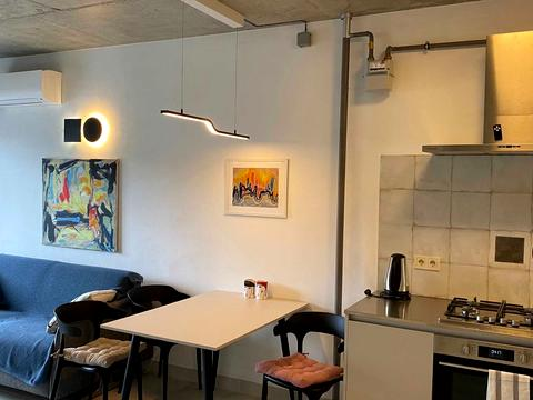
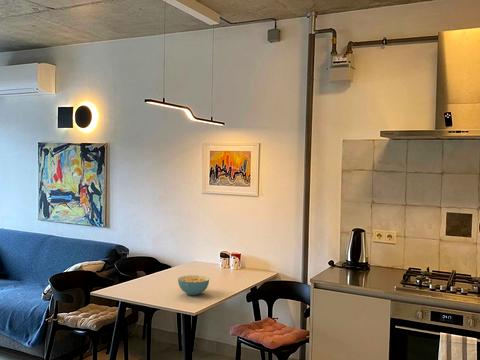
+ cereal bowl [177,274,210,296]
